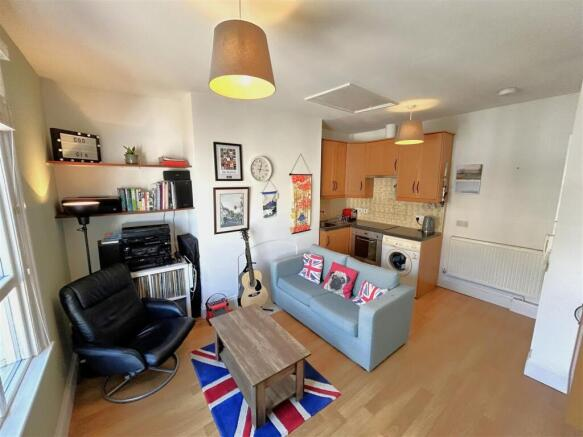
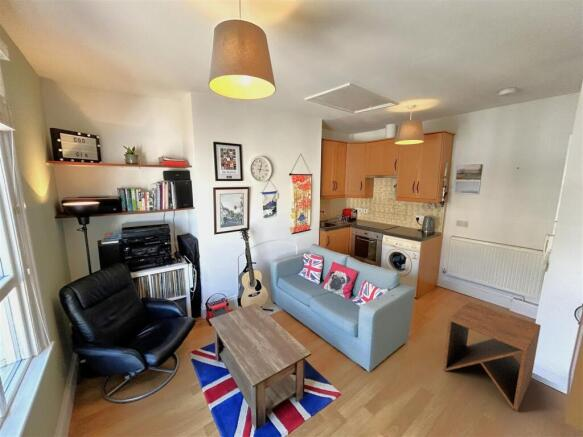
+ side table [442,301,542,412]
